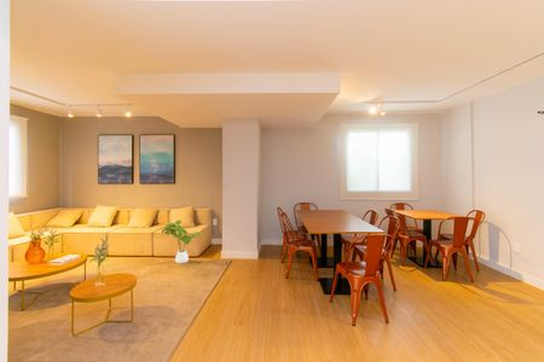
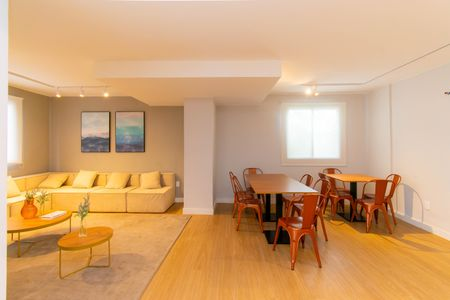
- house plant [161,220,207,264]
